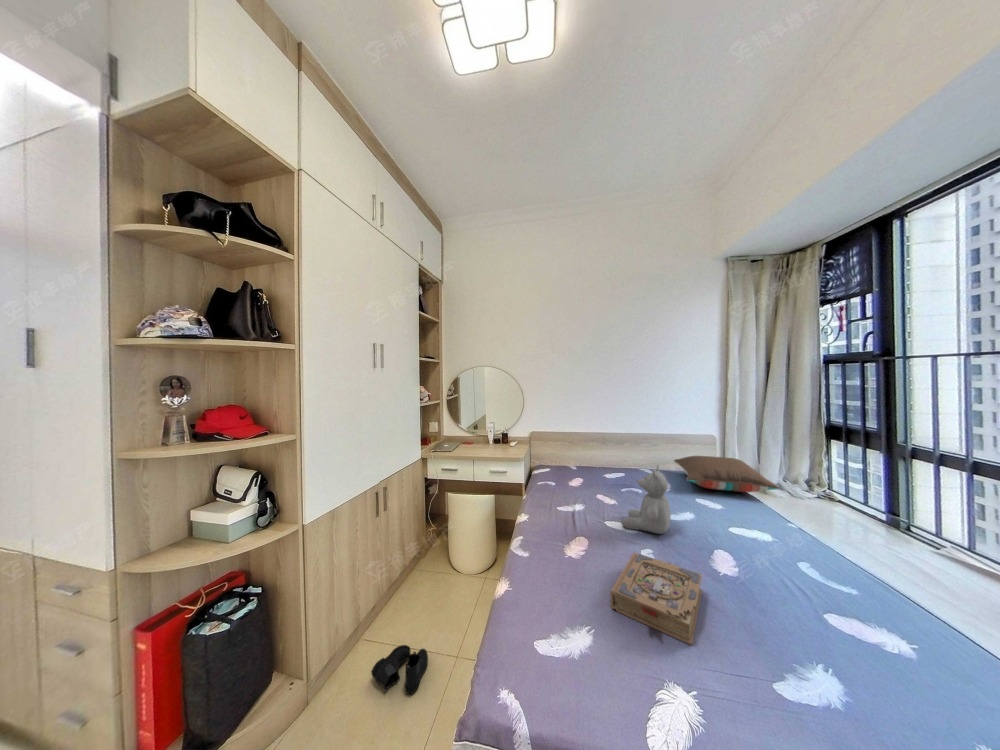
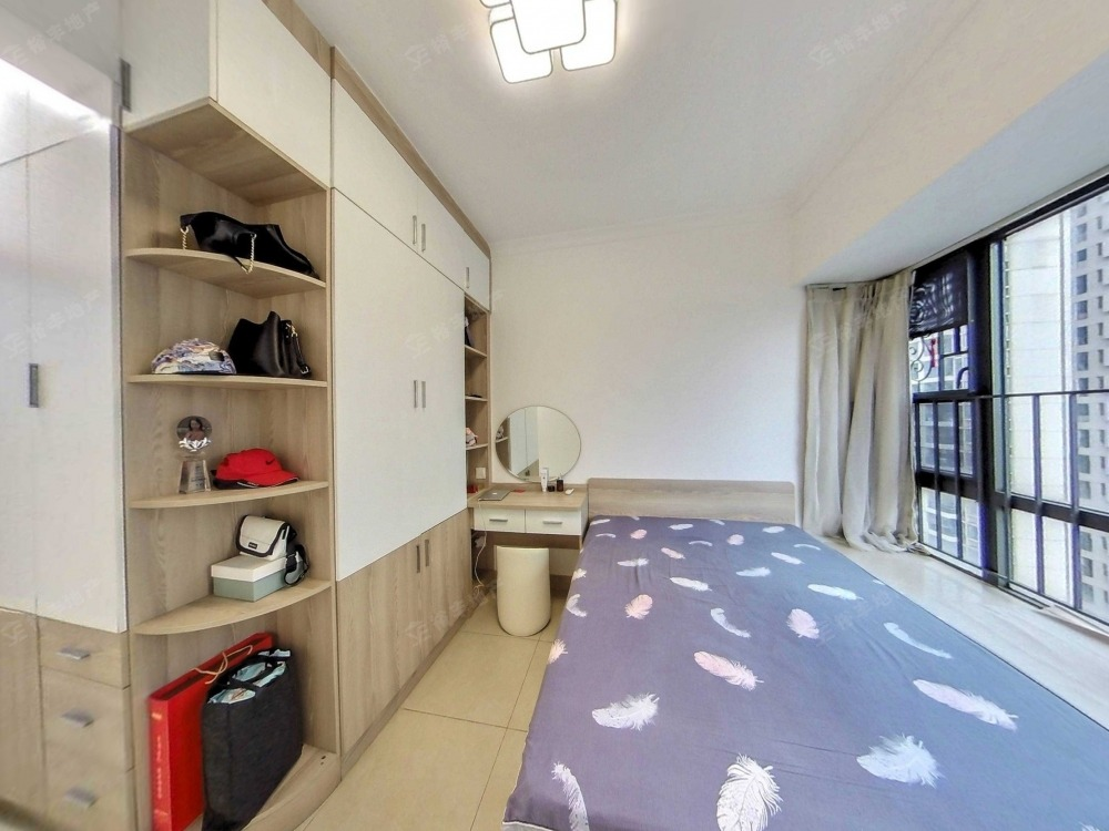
- pillow [673,455,781,493]
- book [609,551,703,646]
- boots [370,644,429,695]
- teddy bear [620,463,672,535]
